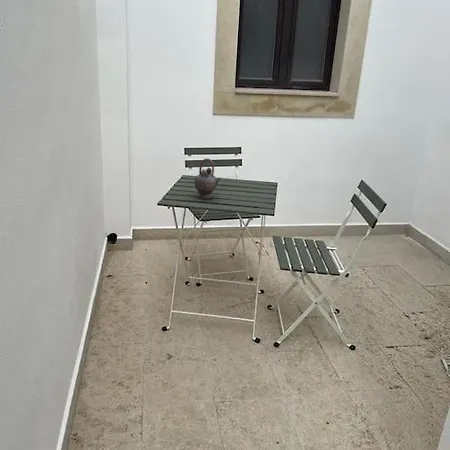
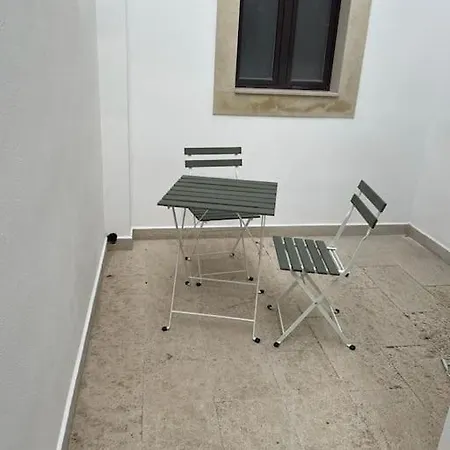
- teapot [194,158,223,200]
